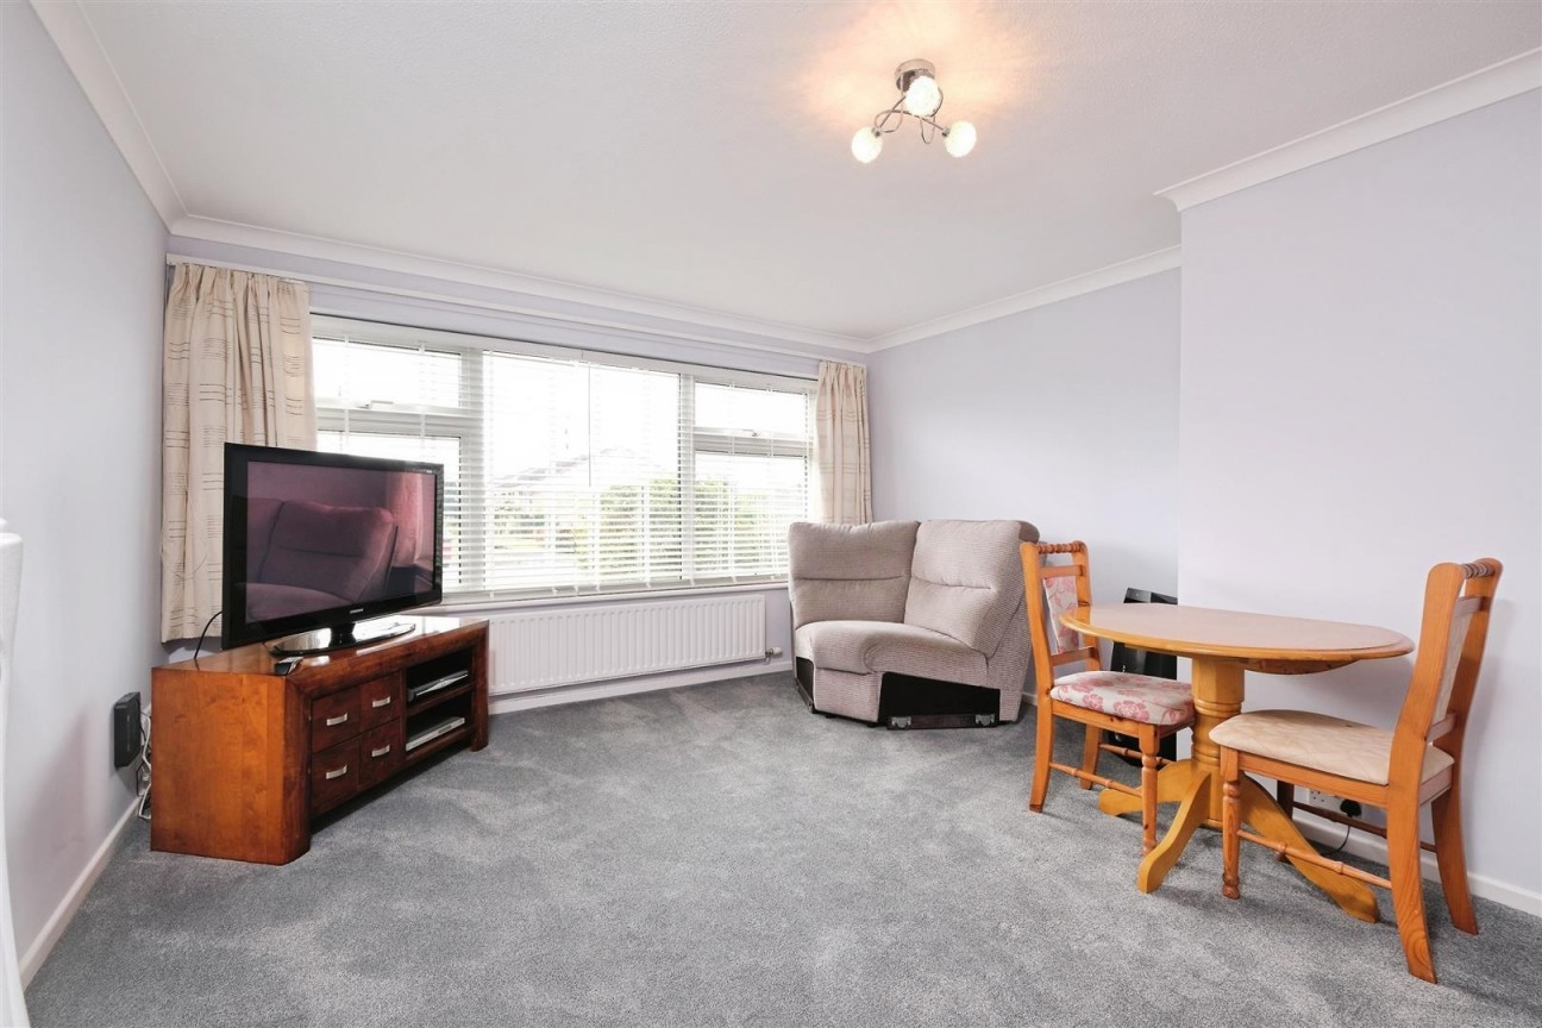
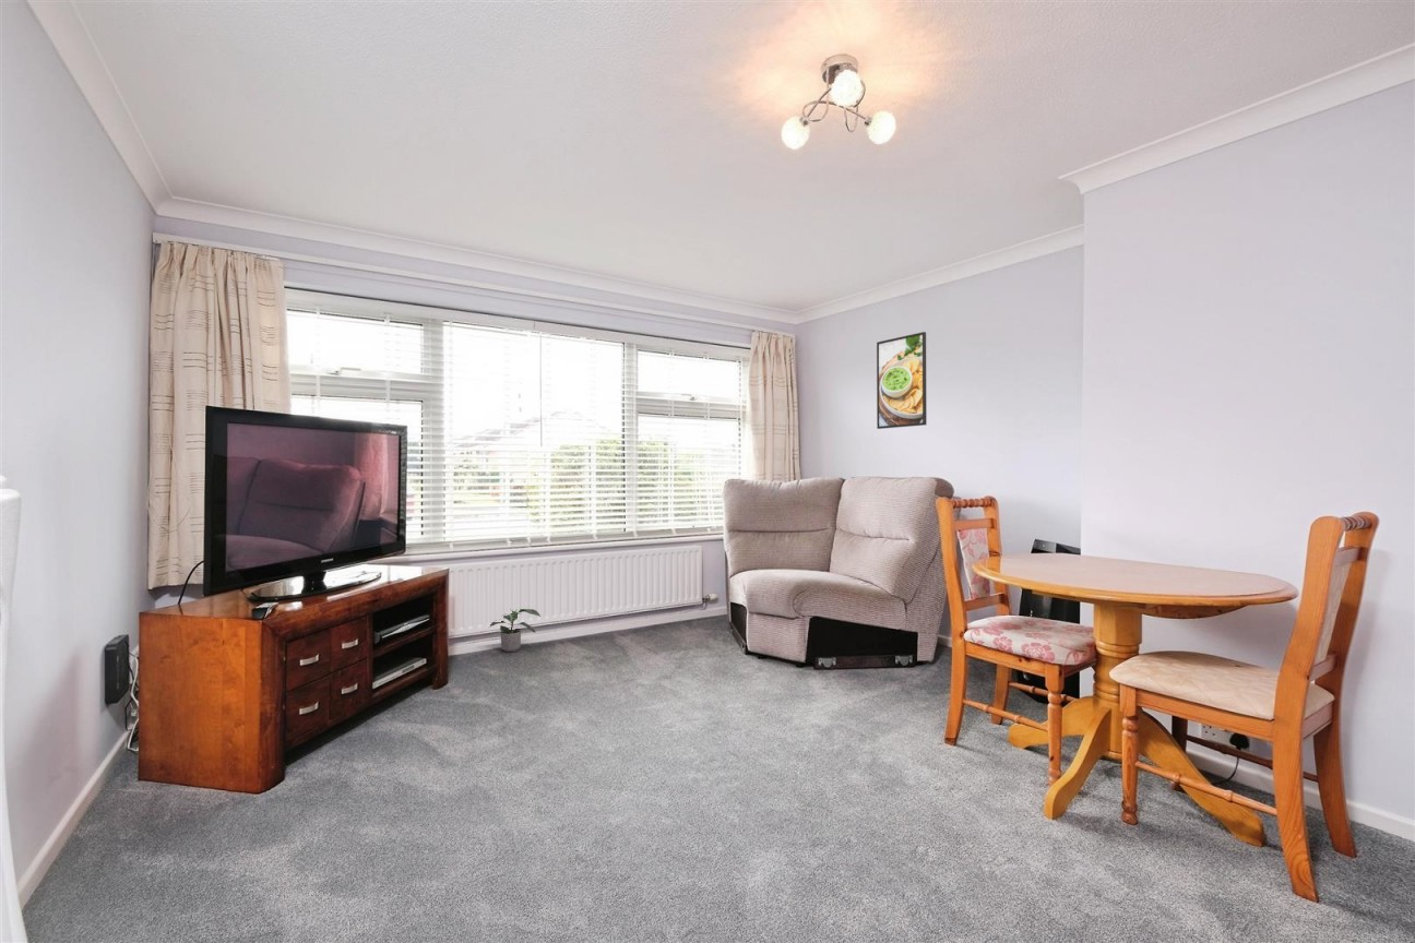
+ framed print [876,331,928,430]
+ potted plant [489,608,542,653]
